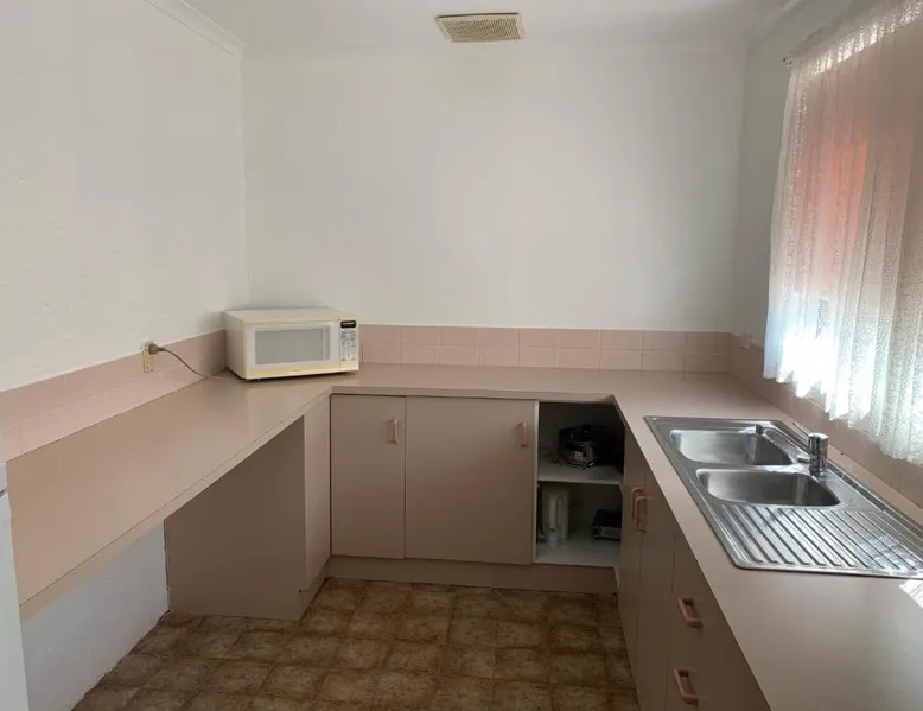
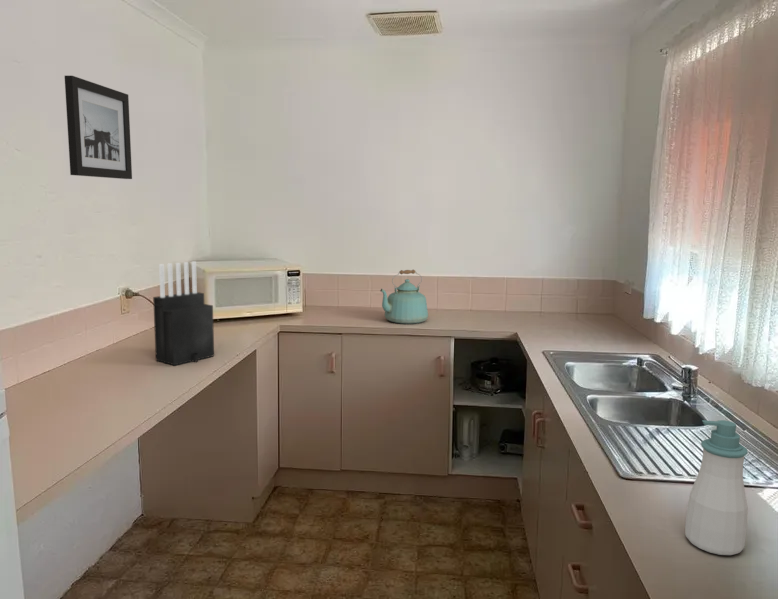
+ soap bottle [684,419,749,556]
+ kettle [379,269,429,325]
+ knife block [152,261,215,367]
+ wall art [64,75,133,180]
